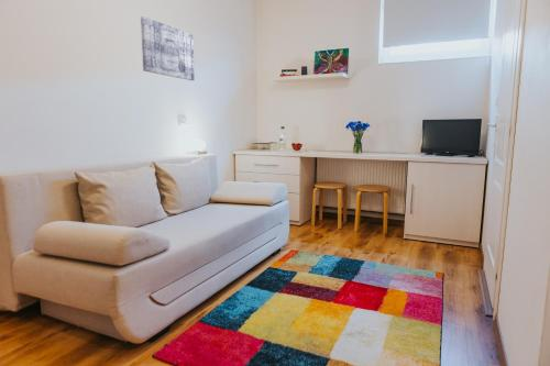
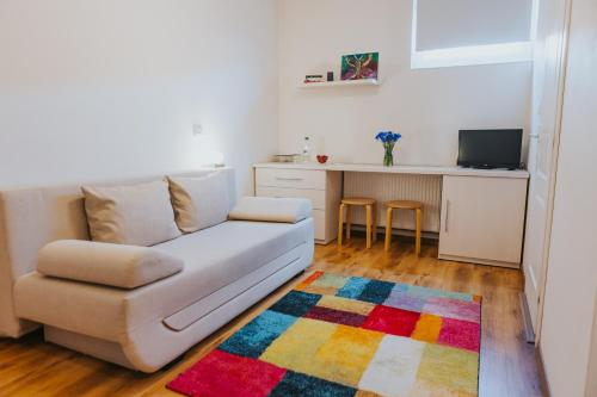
- wall art [140,15,196,81]
